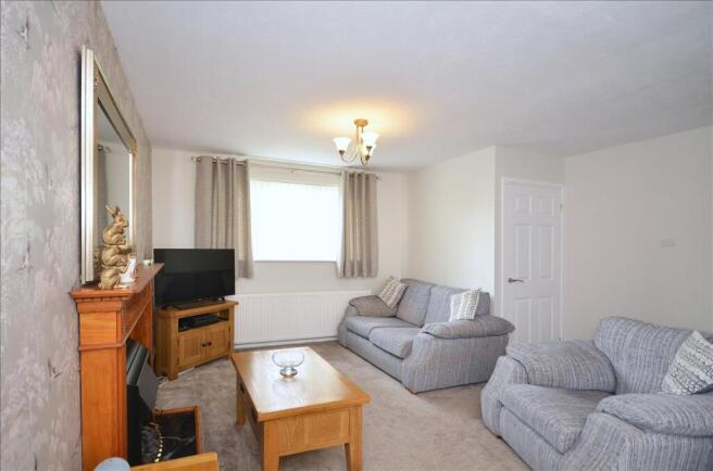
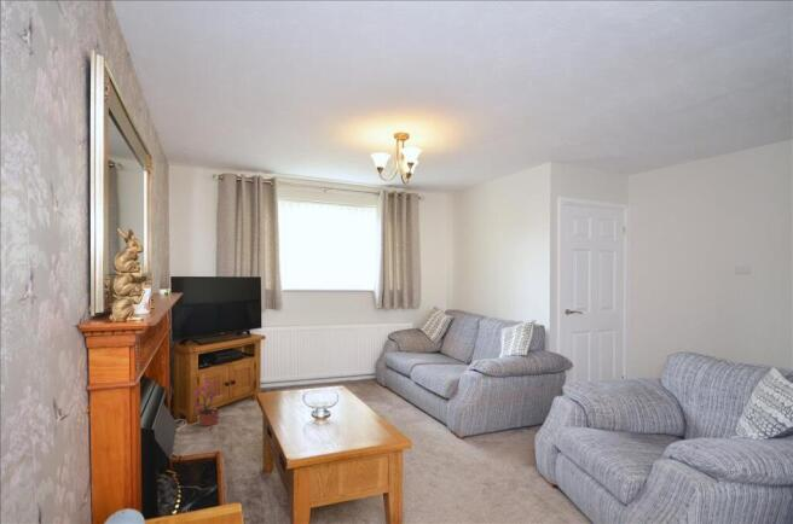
+ potted plant [191,378,221,430]
